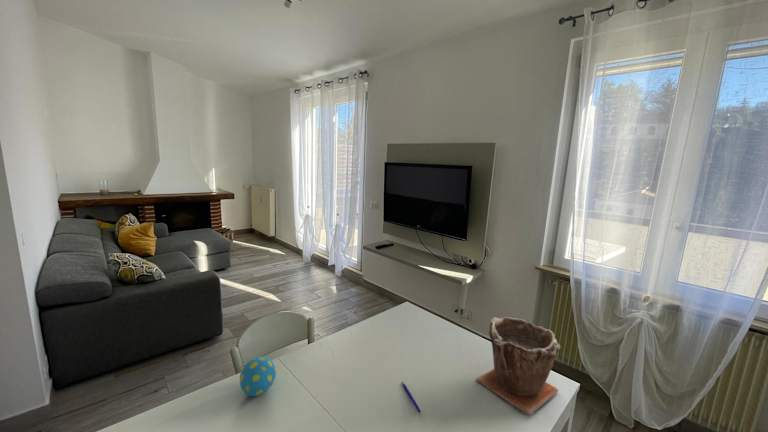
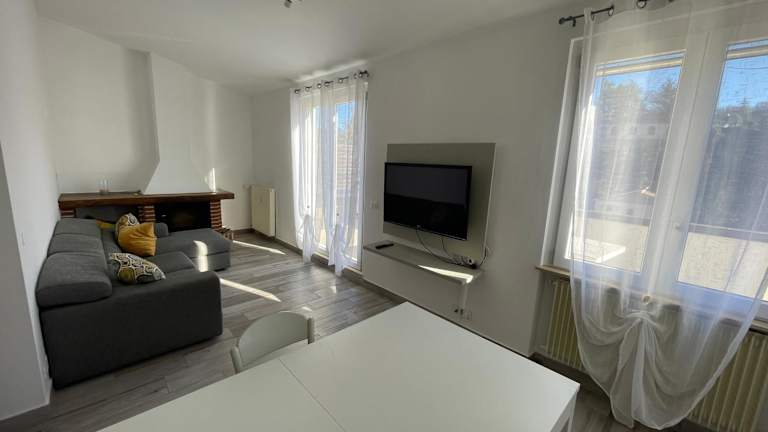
- decorative egg [239,355,277,397]
- pen [401,381,422,414]
- plant pot [475,316,562,415]
